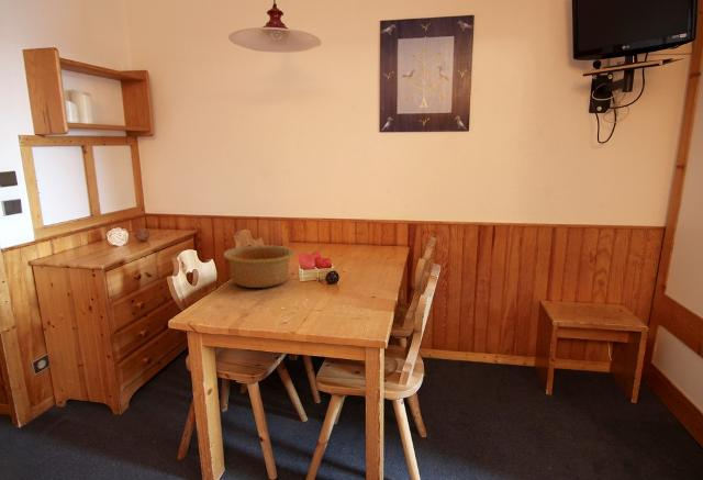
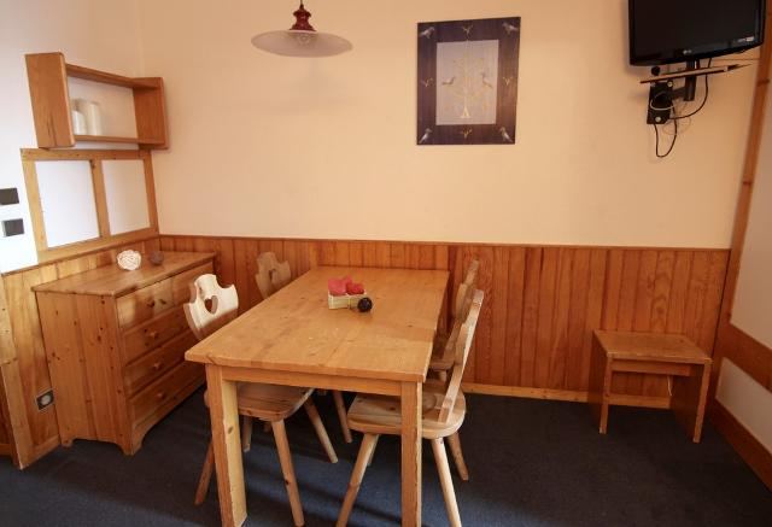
- bowl [223,244,295,289]
